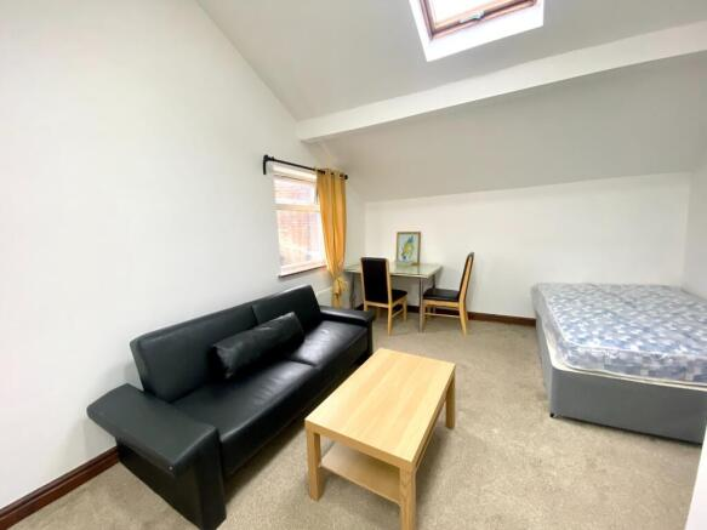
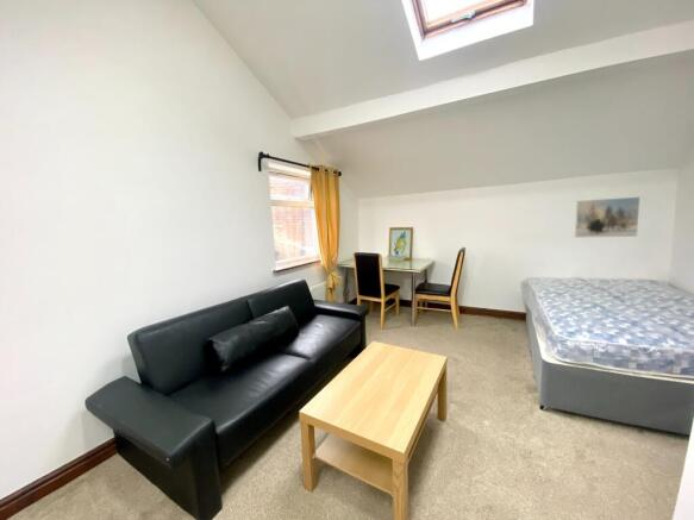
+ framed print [574,195,642,239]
